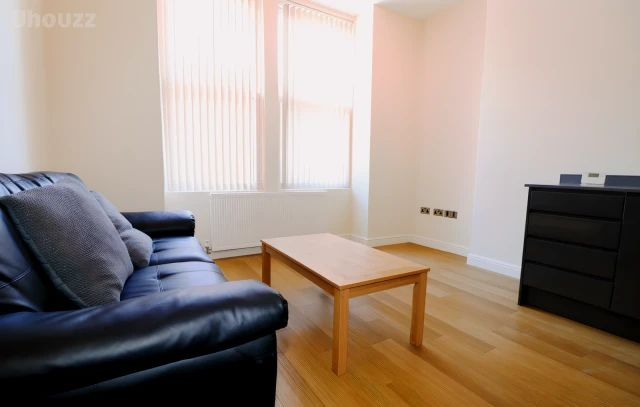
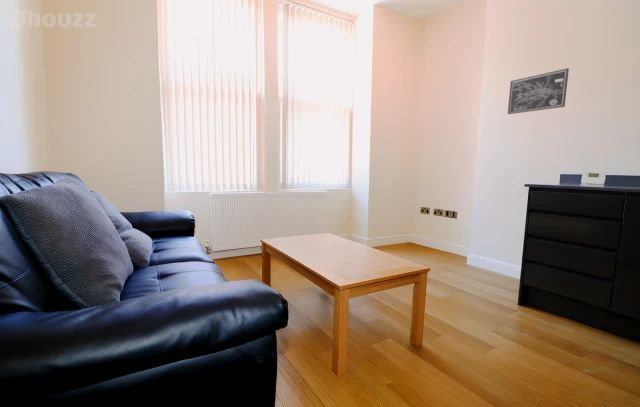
+ wall art [507,67,570,115]
